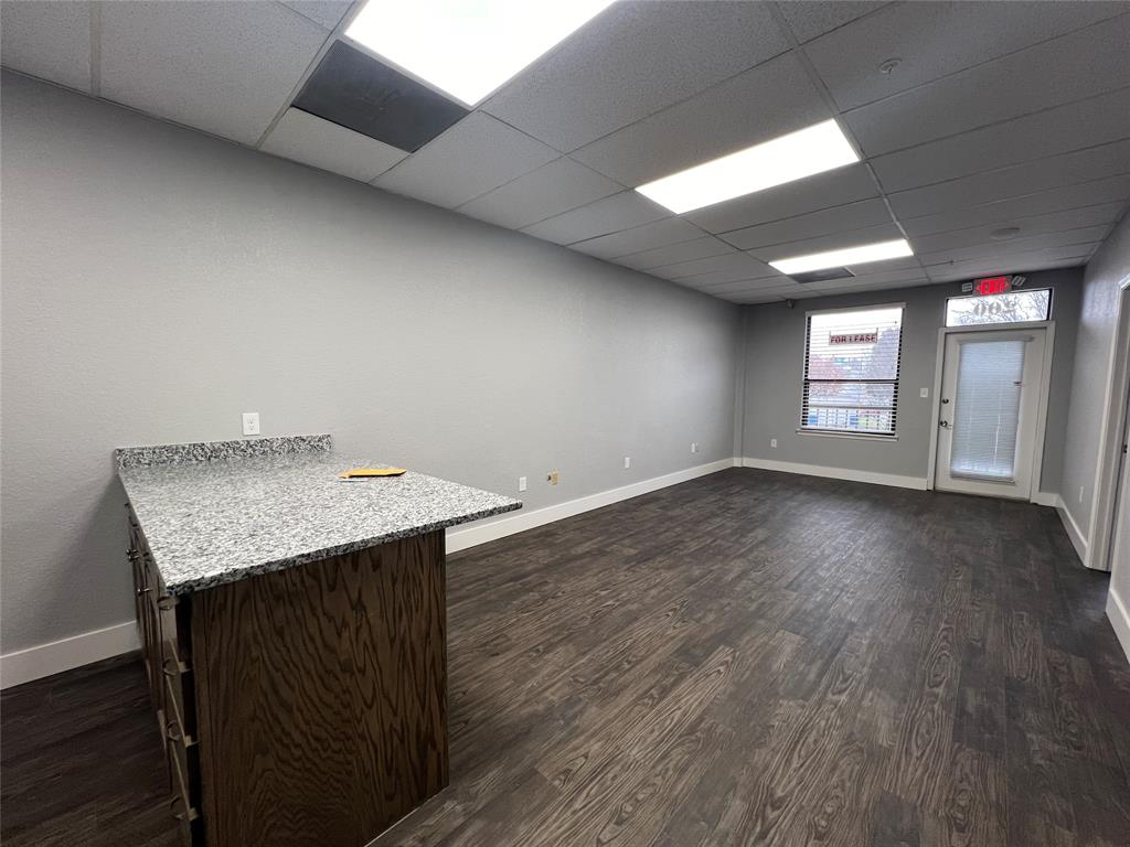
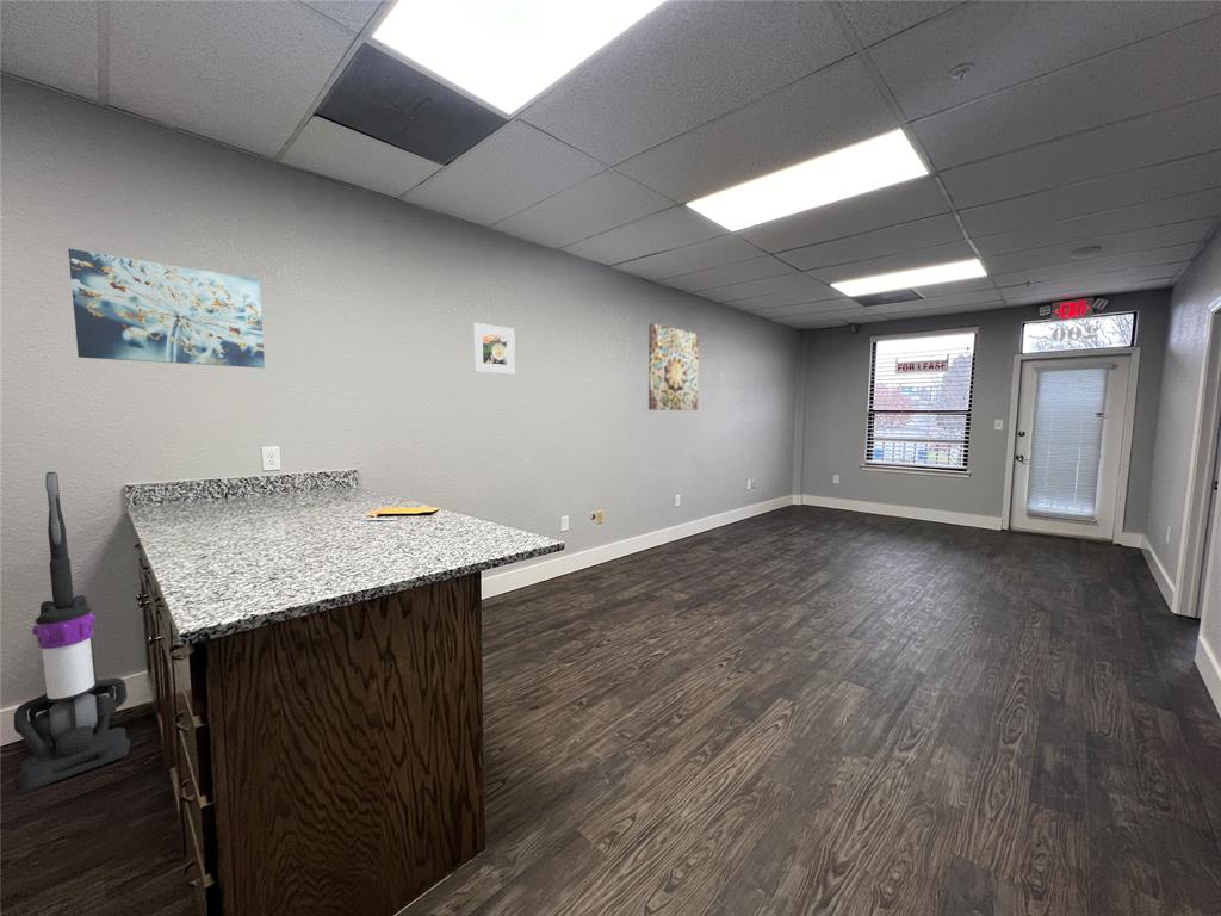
+ vacuum cleaner [12,471,132,796]
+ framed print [472,322,516,376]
+ wall art [67,248,266,369]
+ wall art [647,322,700,411]
